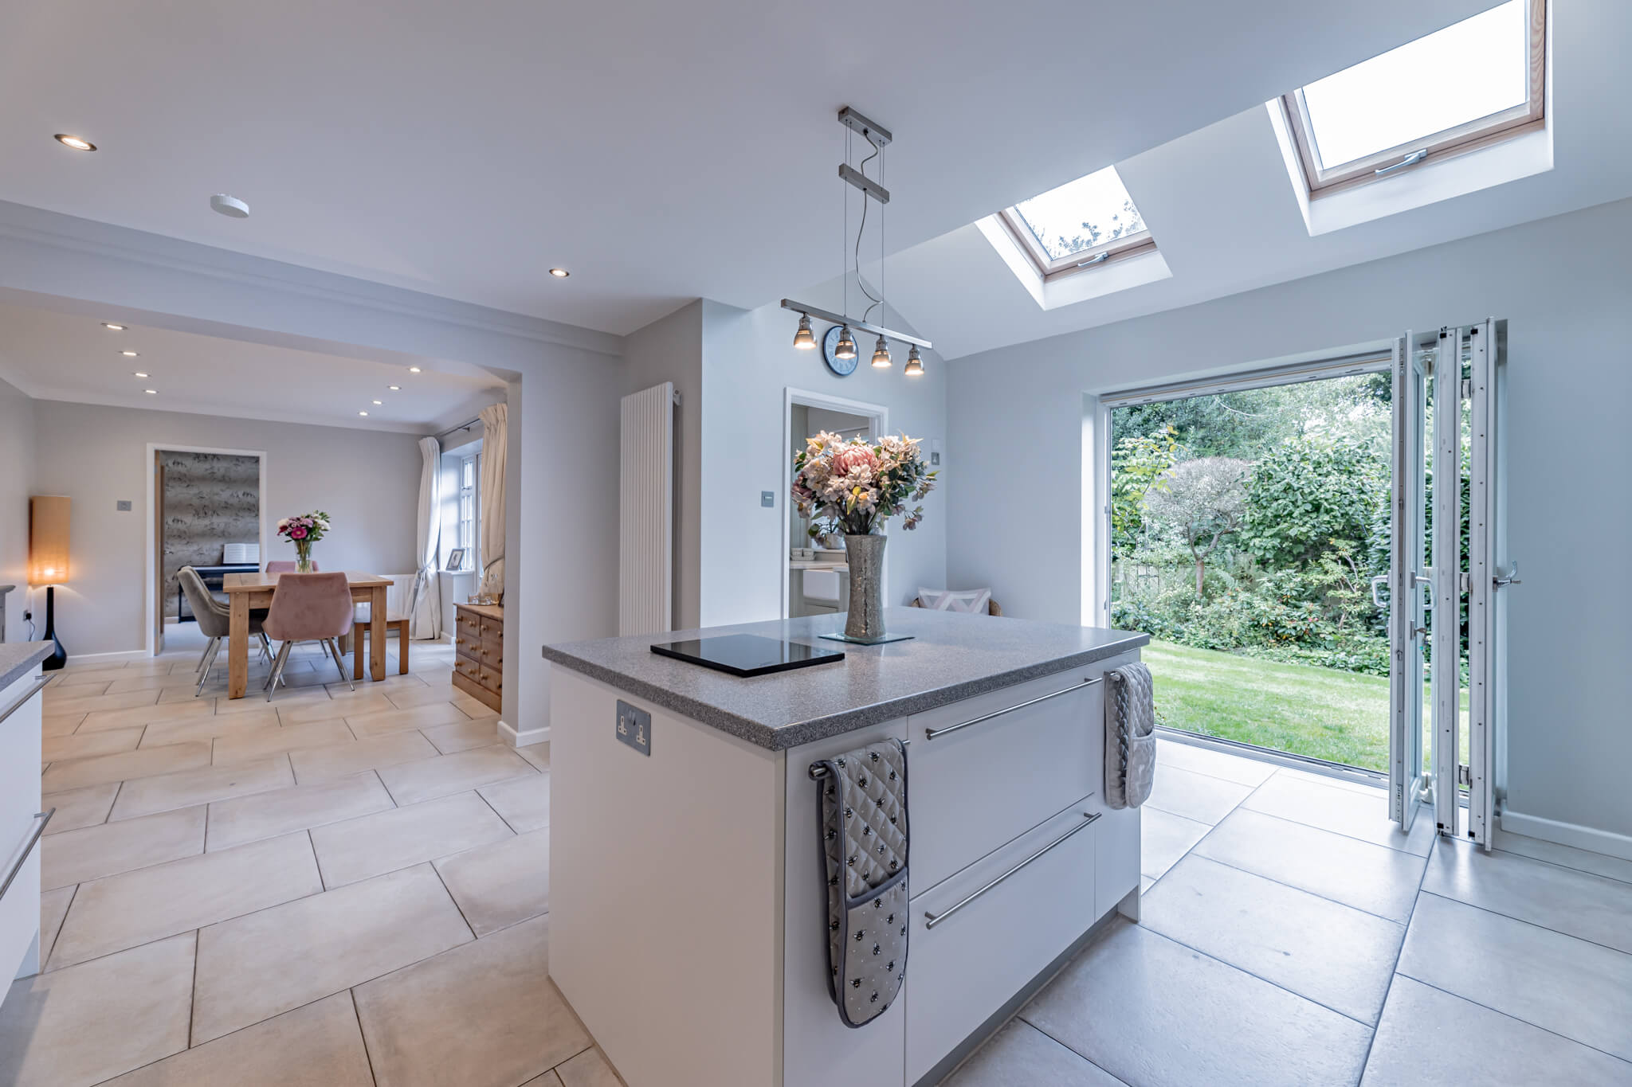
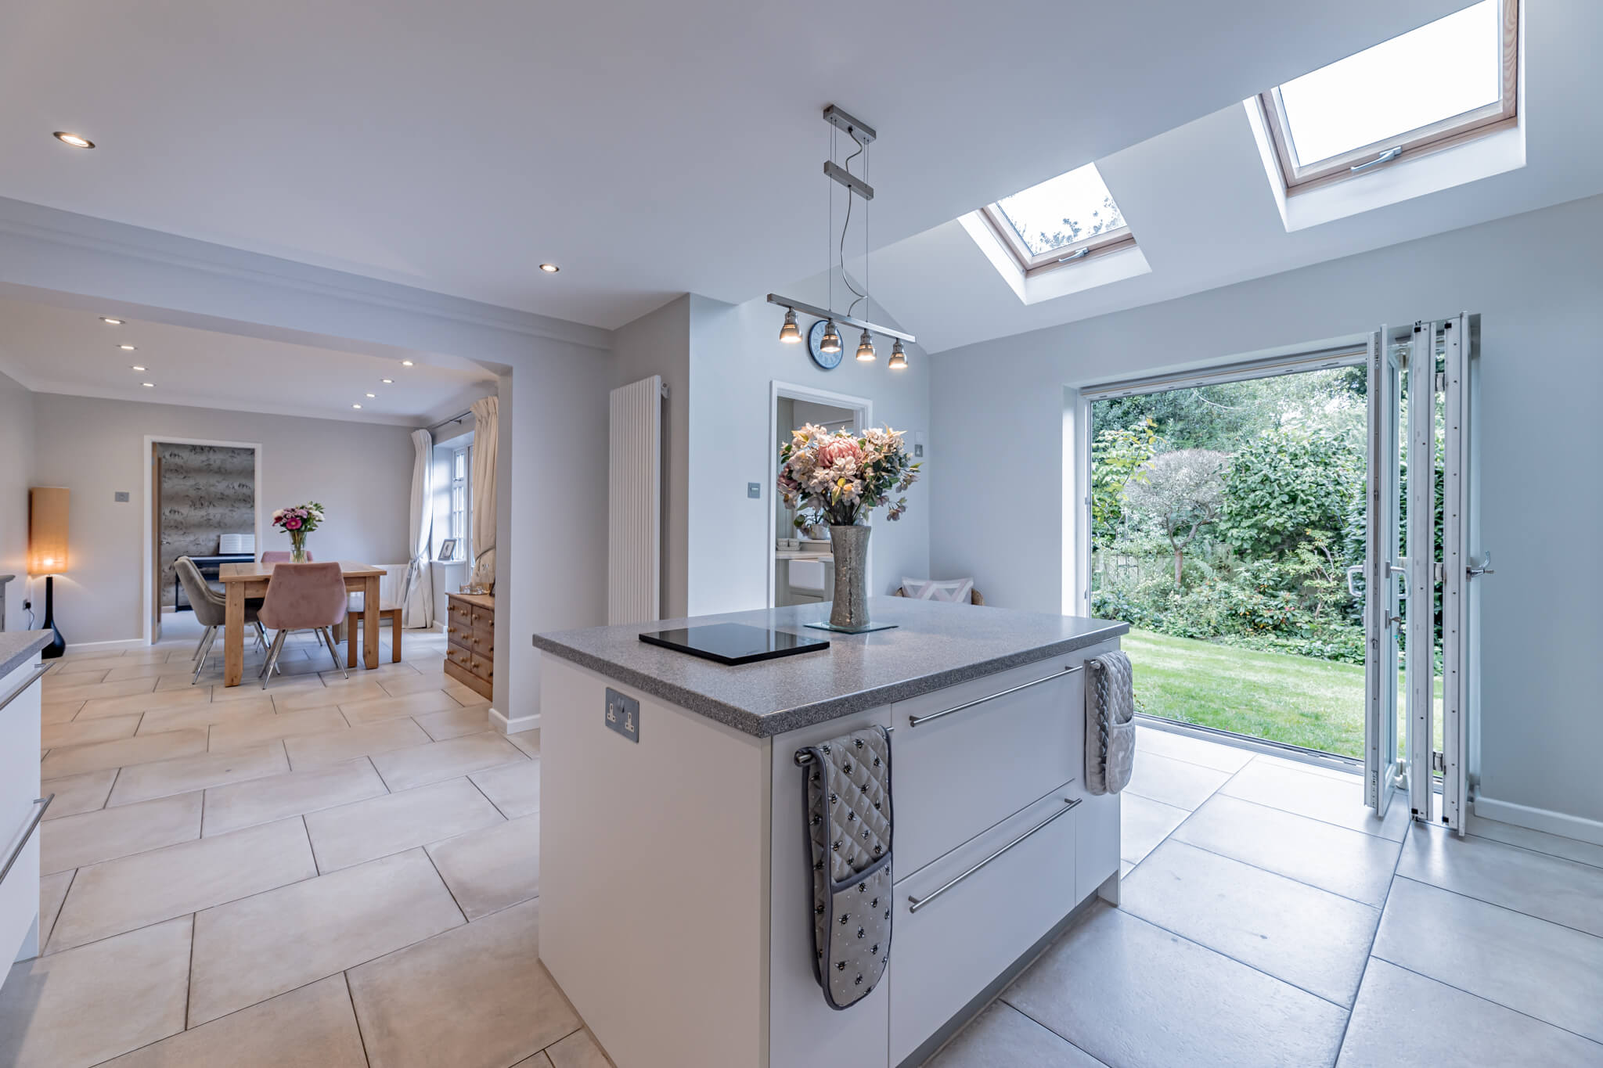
- smoke detector [210,194,250,220]
